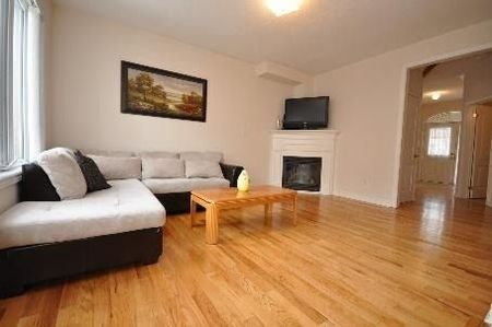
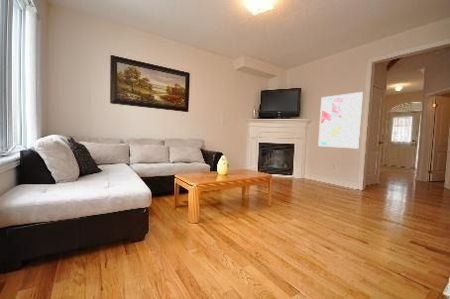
+ wall art [317,91,364,150]
